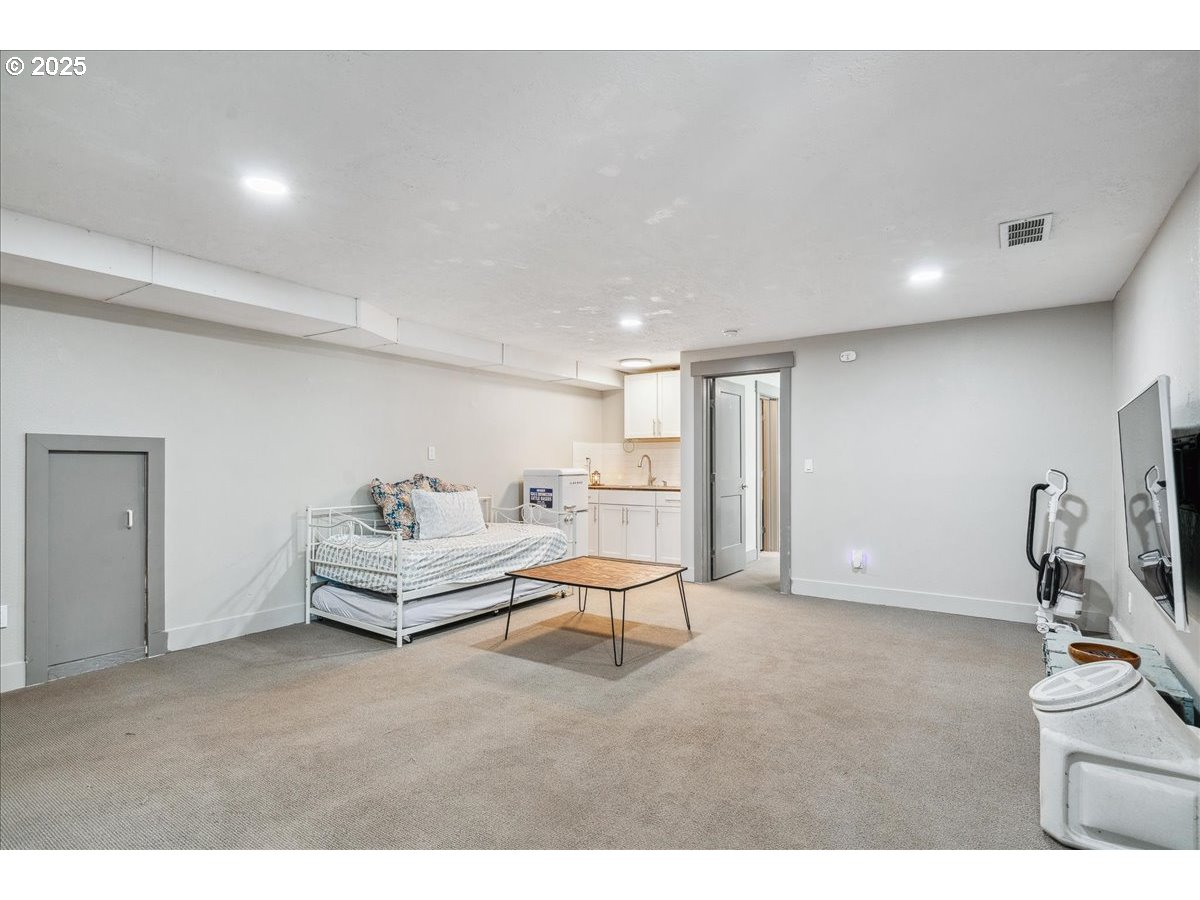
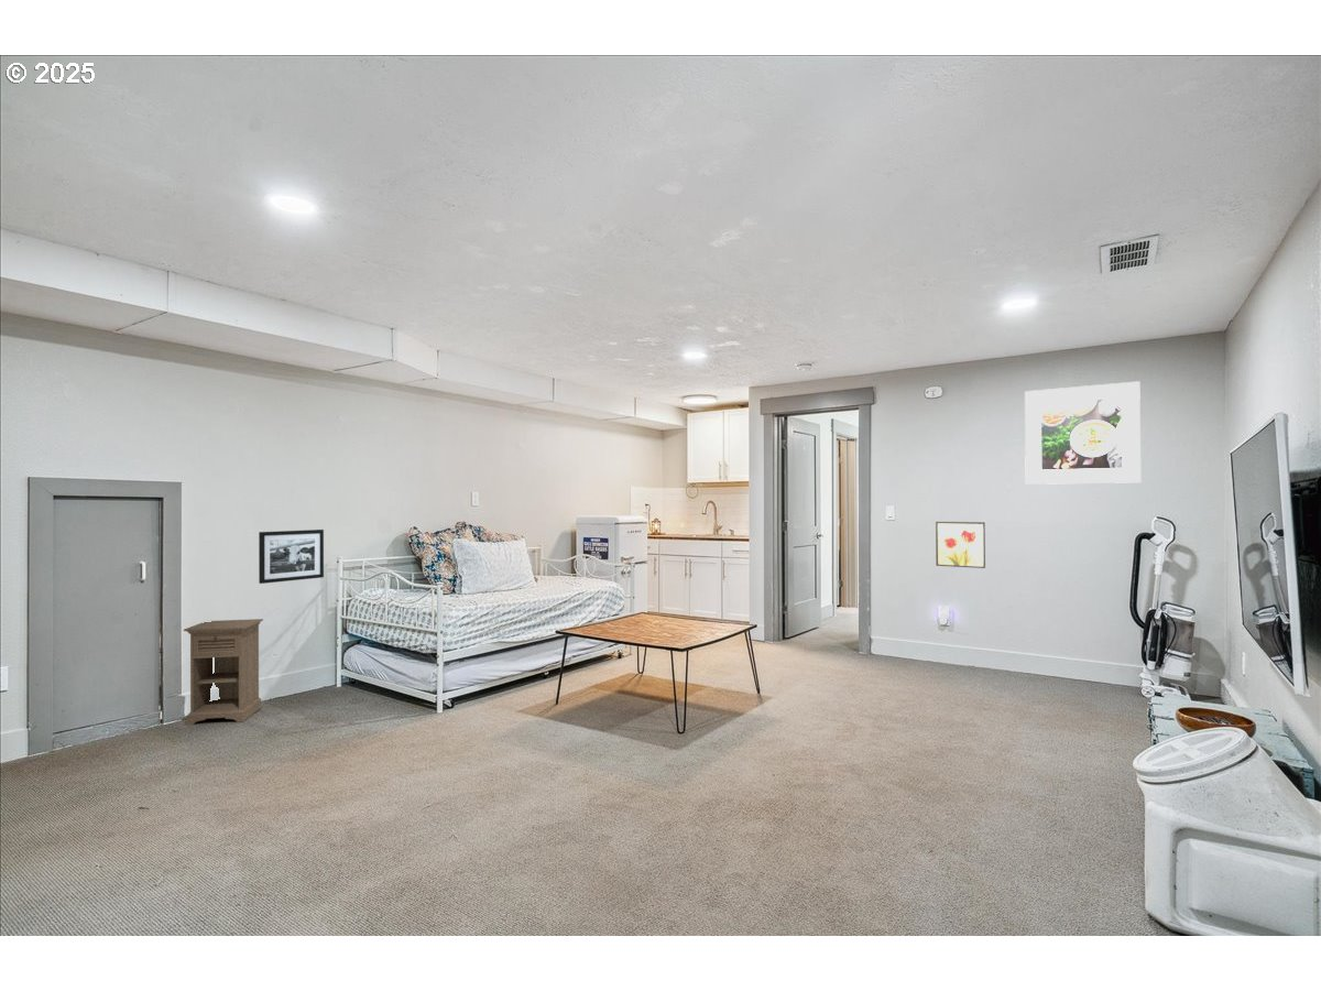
+ wall art [935,521,986,569]
+ picture frame [258,529,325,585]
+ nightstand [183,618,264,726]
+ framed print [1024,380,1142,486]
